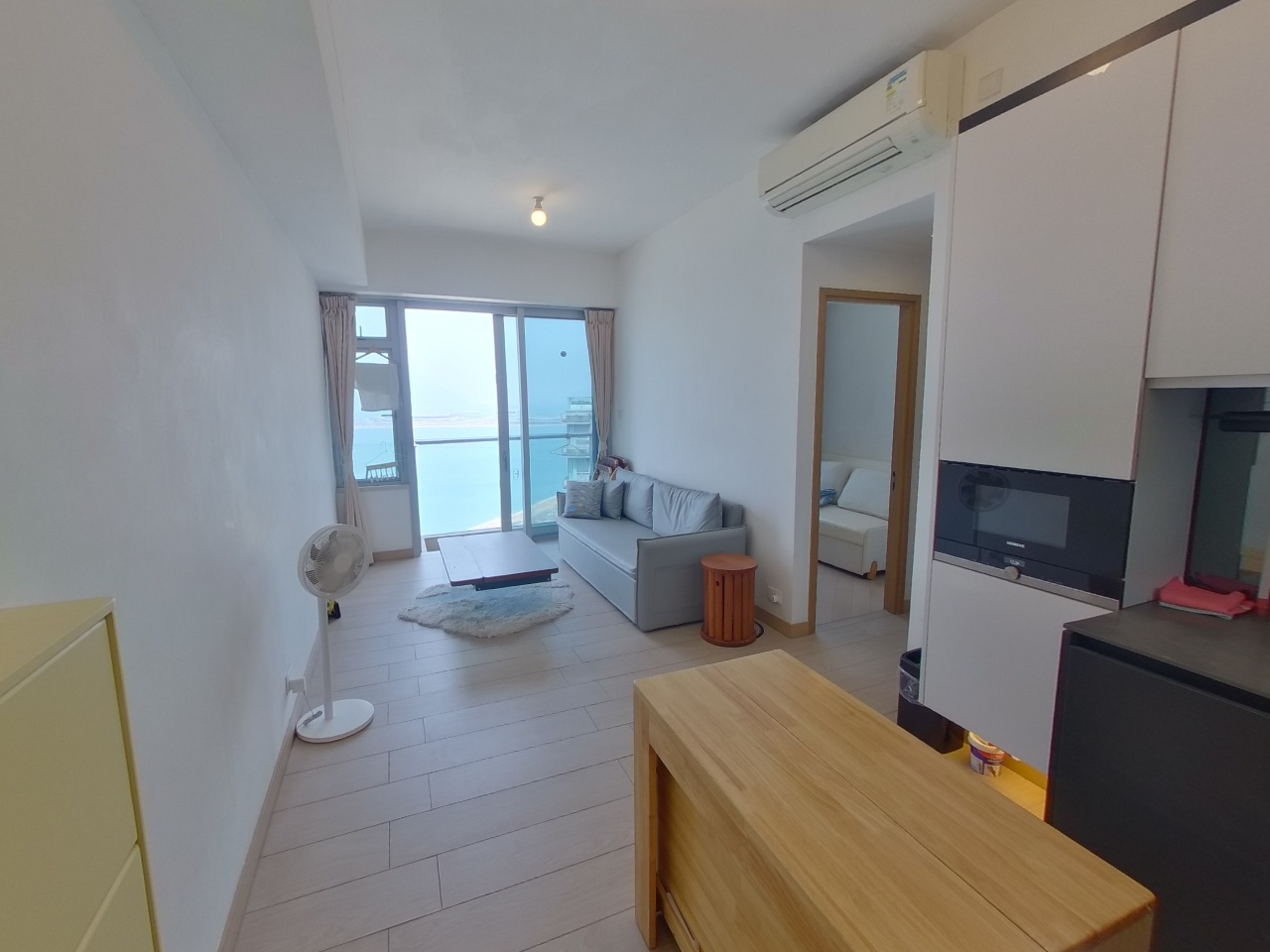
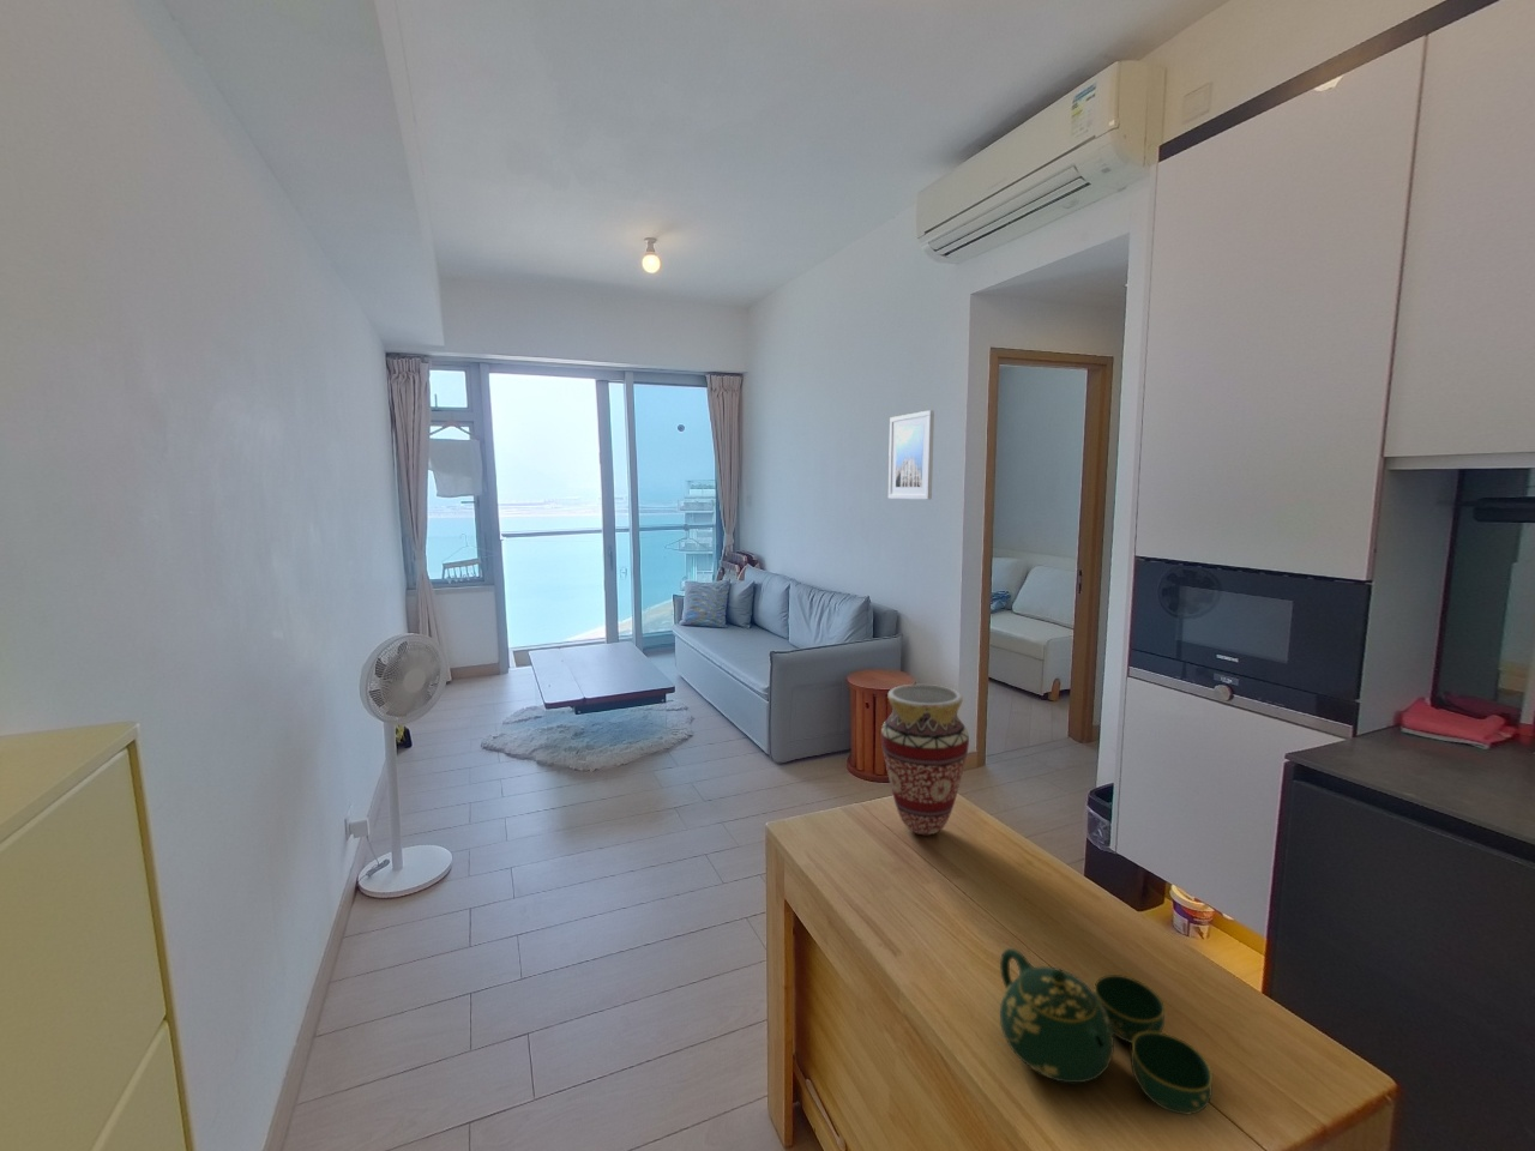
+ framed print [887,409,936,502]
+ vase [880,683,971,835]
+ tea set [998,947,1213,1116]
